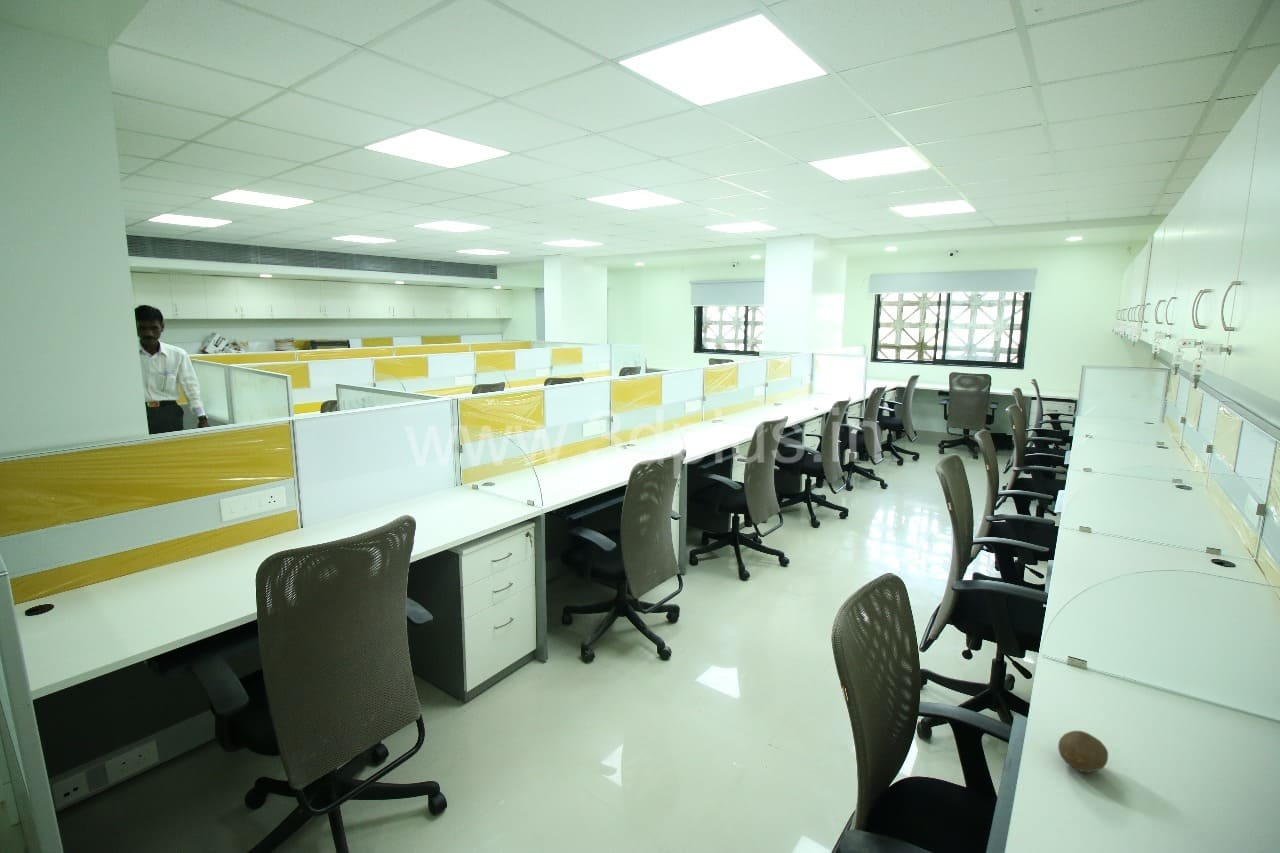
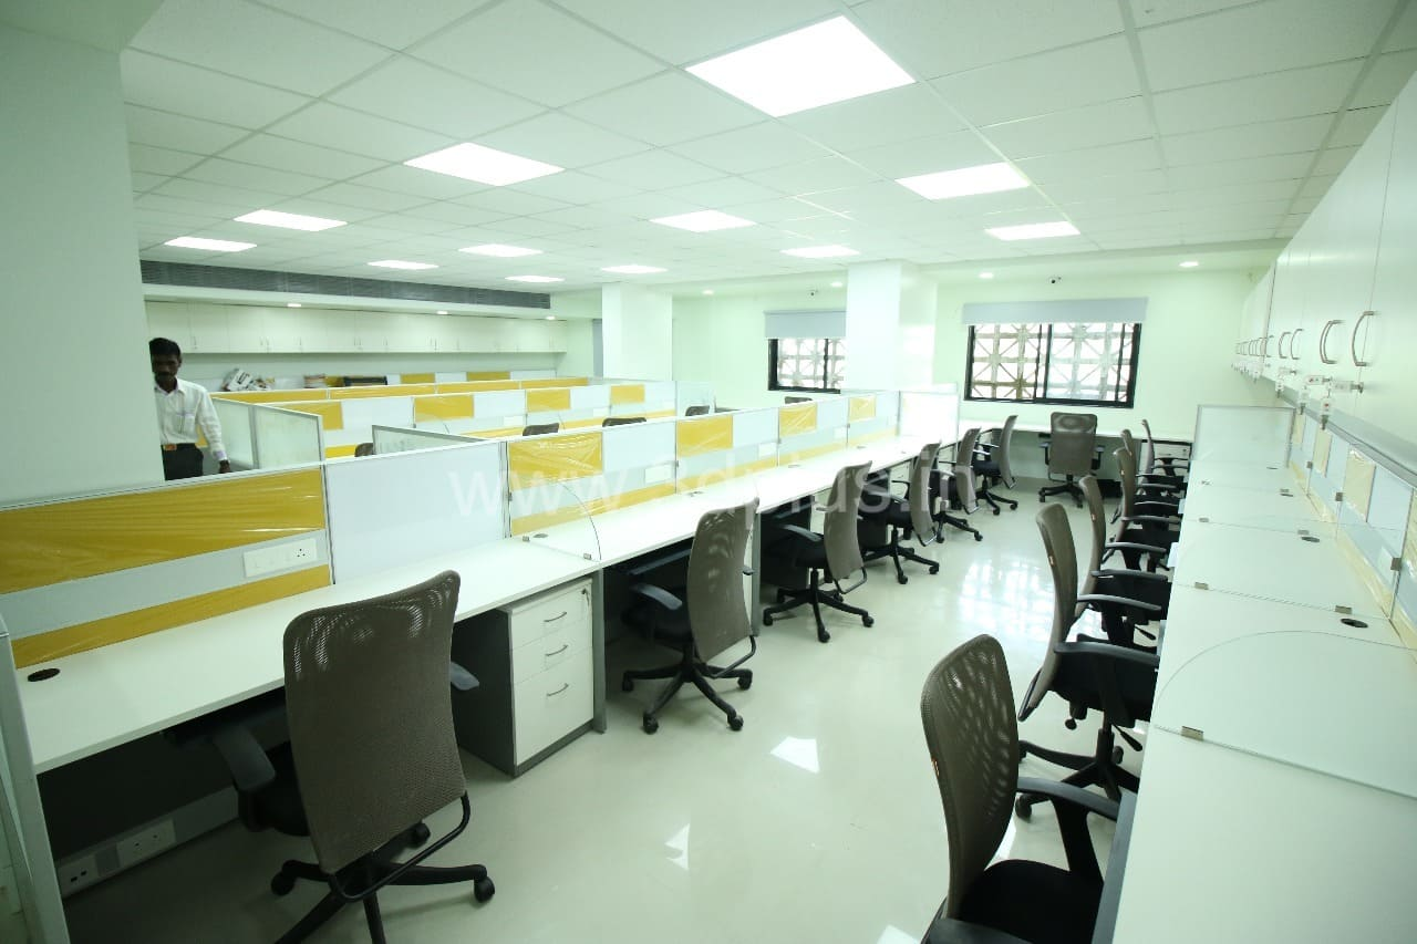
- fruit [1057,730,1109,774]
